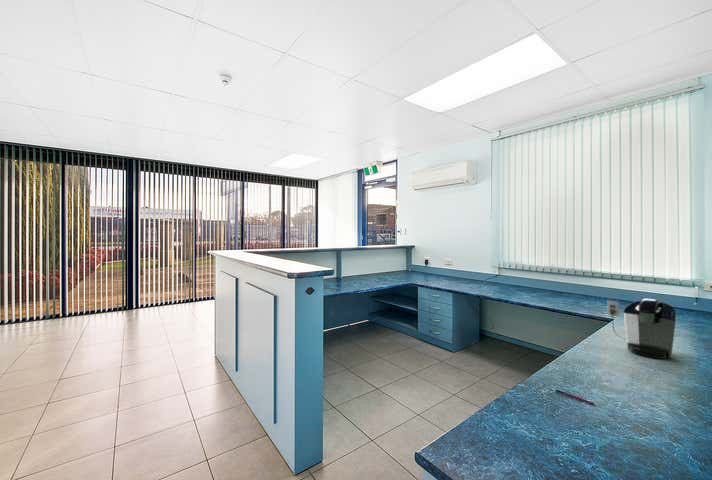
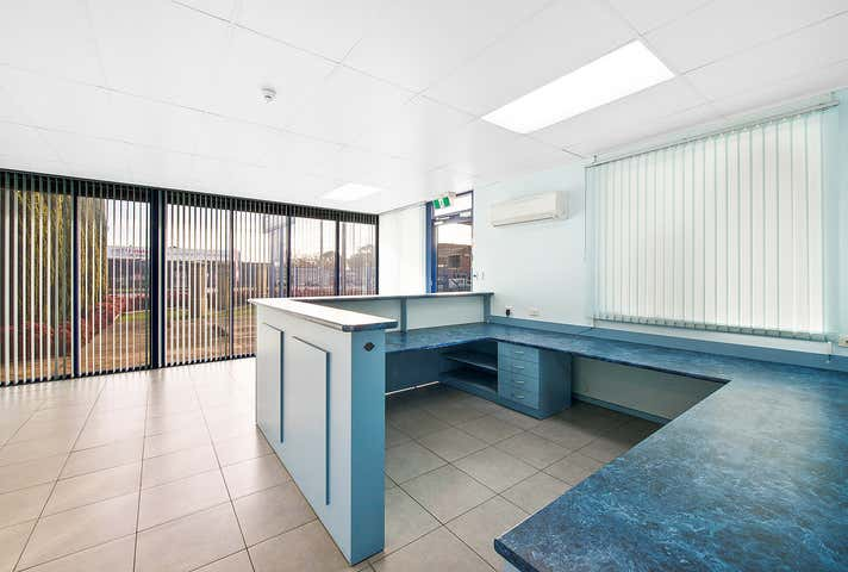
- coffee maker [606,297,677,360]
- pen [552,388,597,406]
